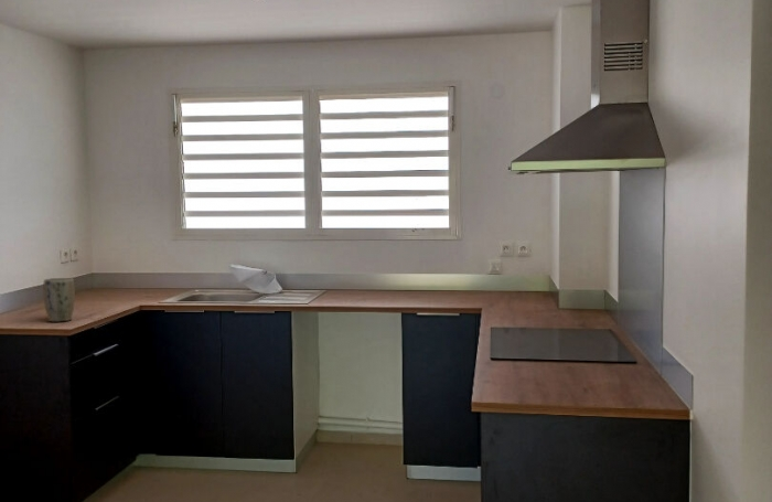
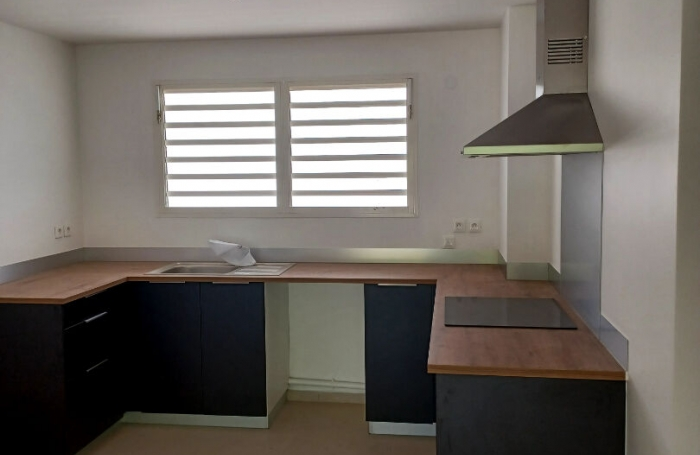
- plant pot [43,277,76,323]
